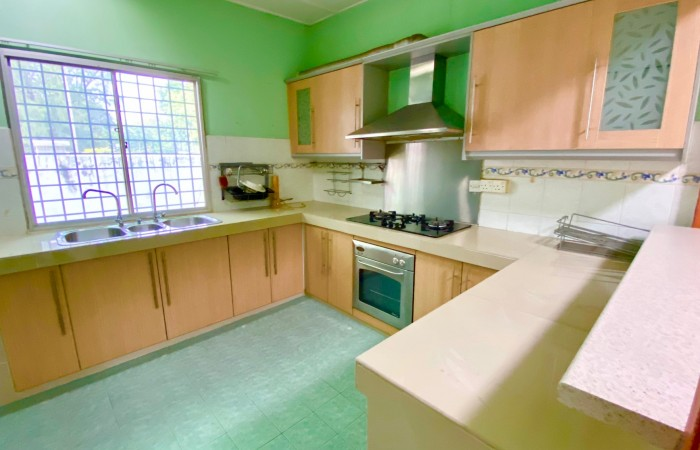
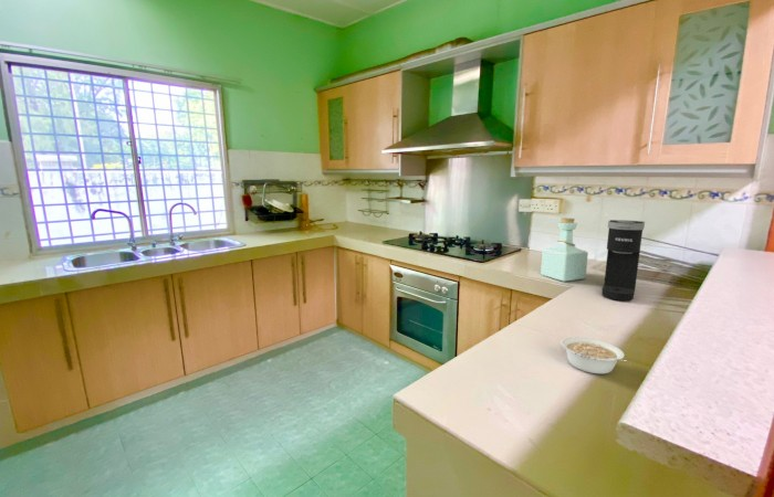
+ bottle [540,216,589,283]
+ legume [561,336,632,376]
+ coffee maker [600,219,646,302]
